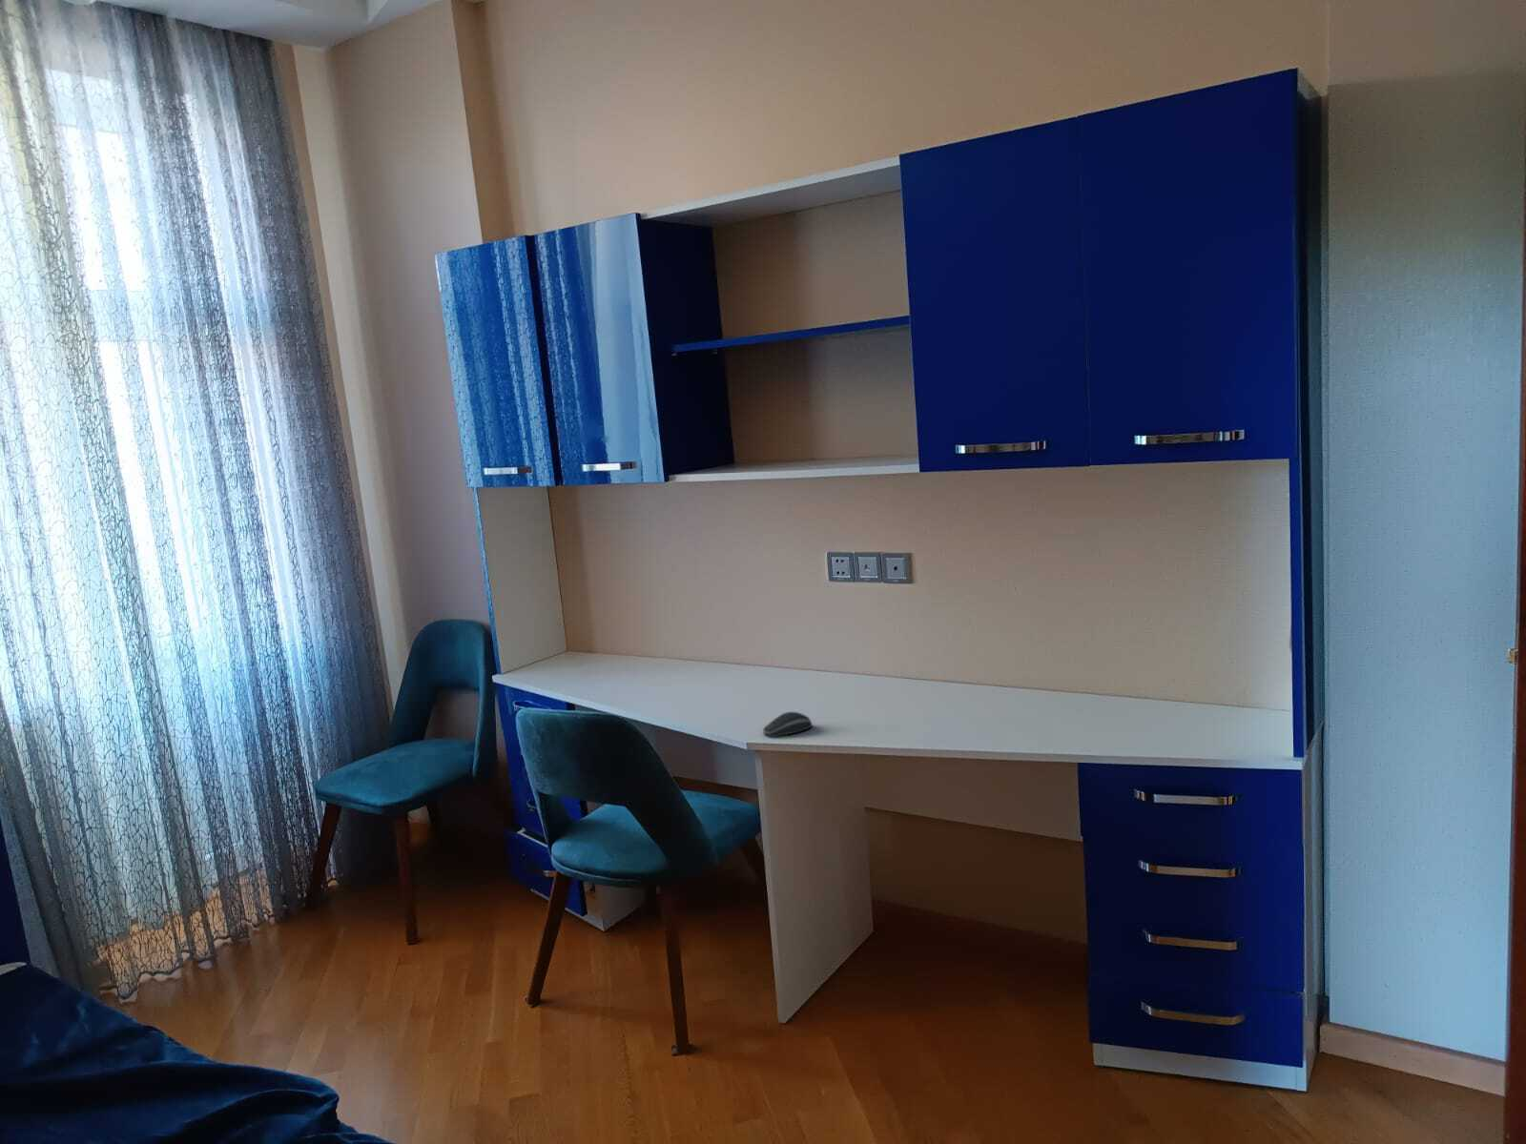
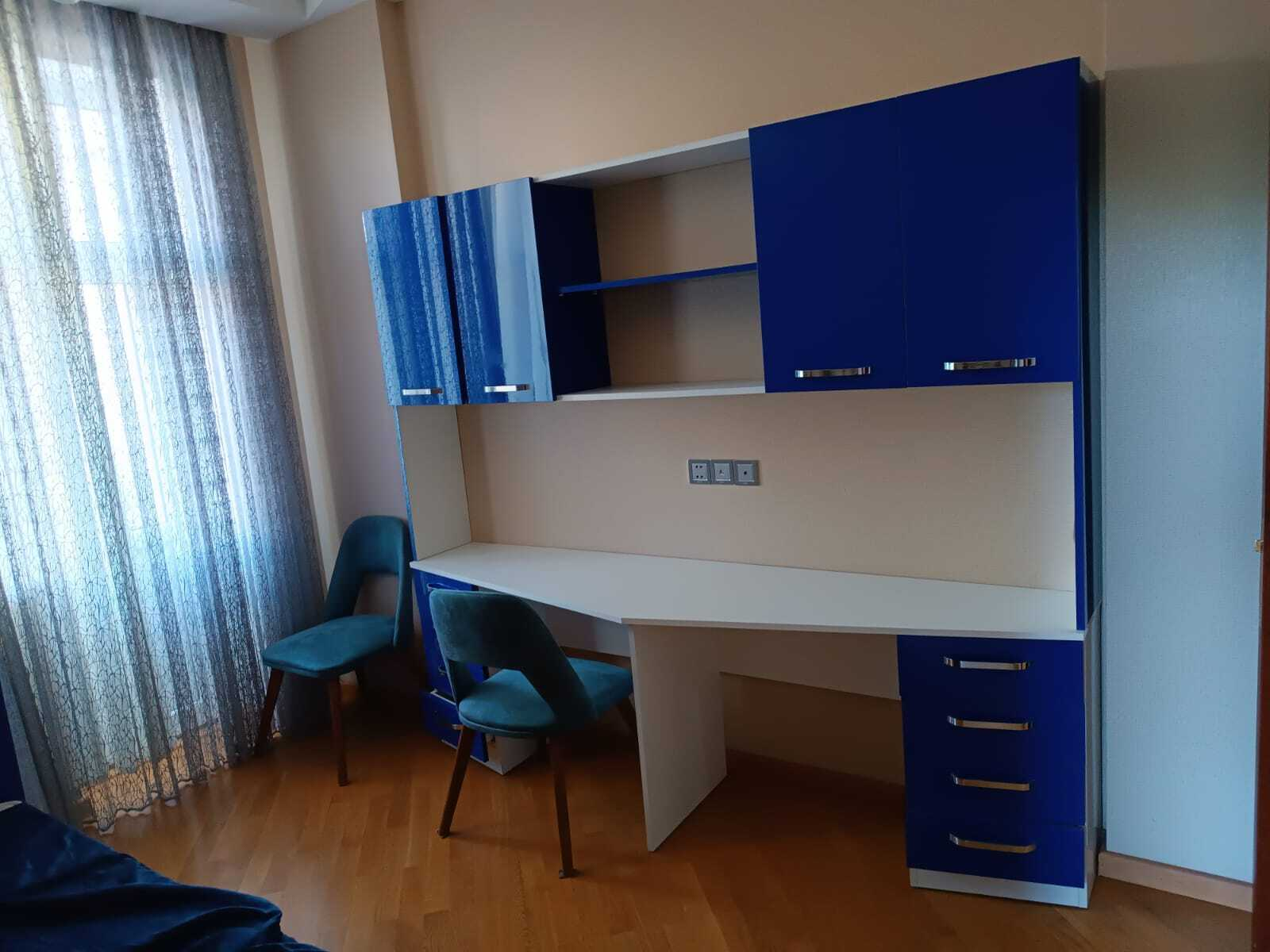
- computer mouse [762,711,812,738]
